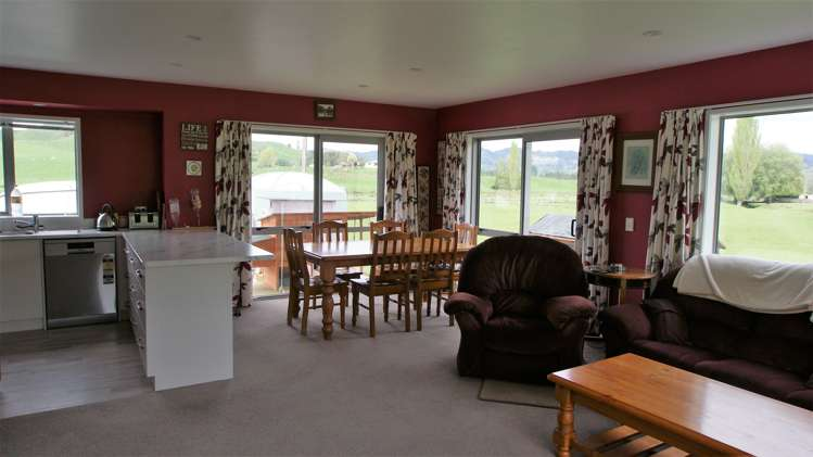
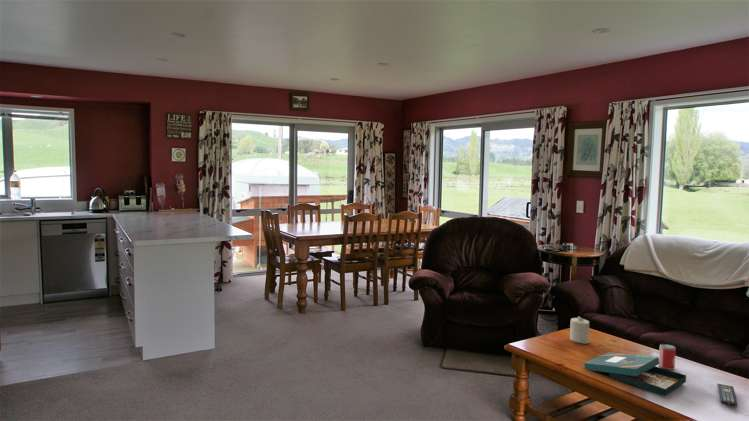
+ candle [569,316,590,345]
+ remote control [716,383,738,407]
+ board game [583,351,687,397]
+ beer can [658,343,677,371]
